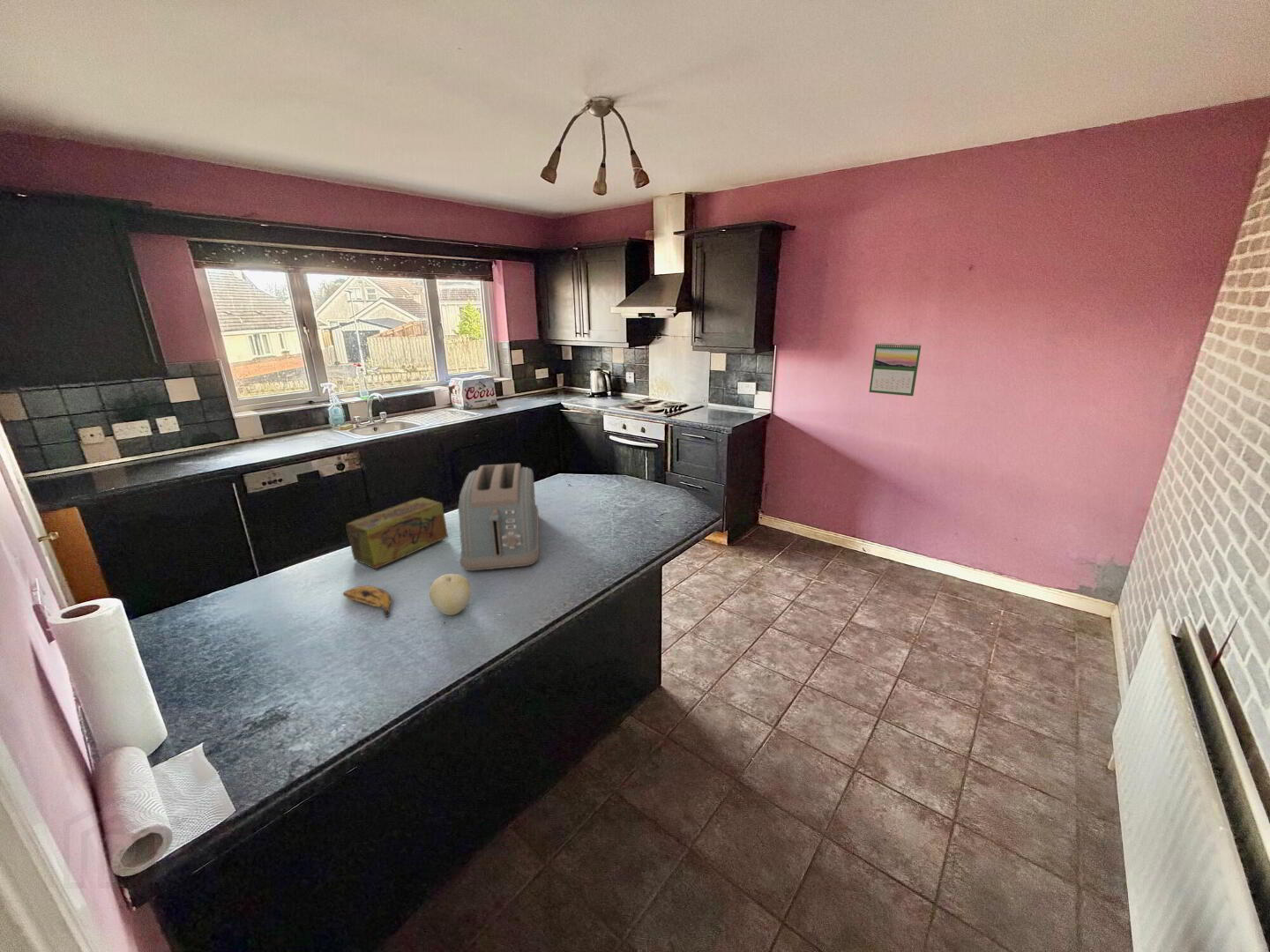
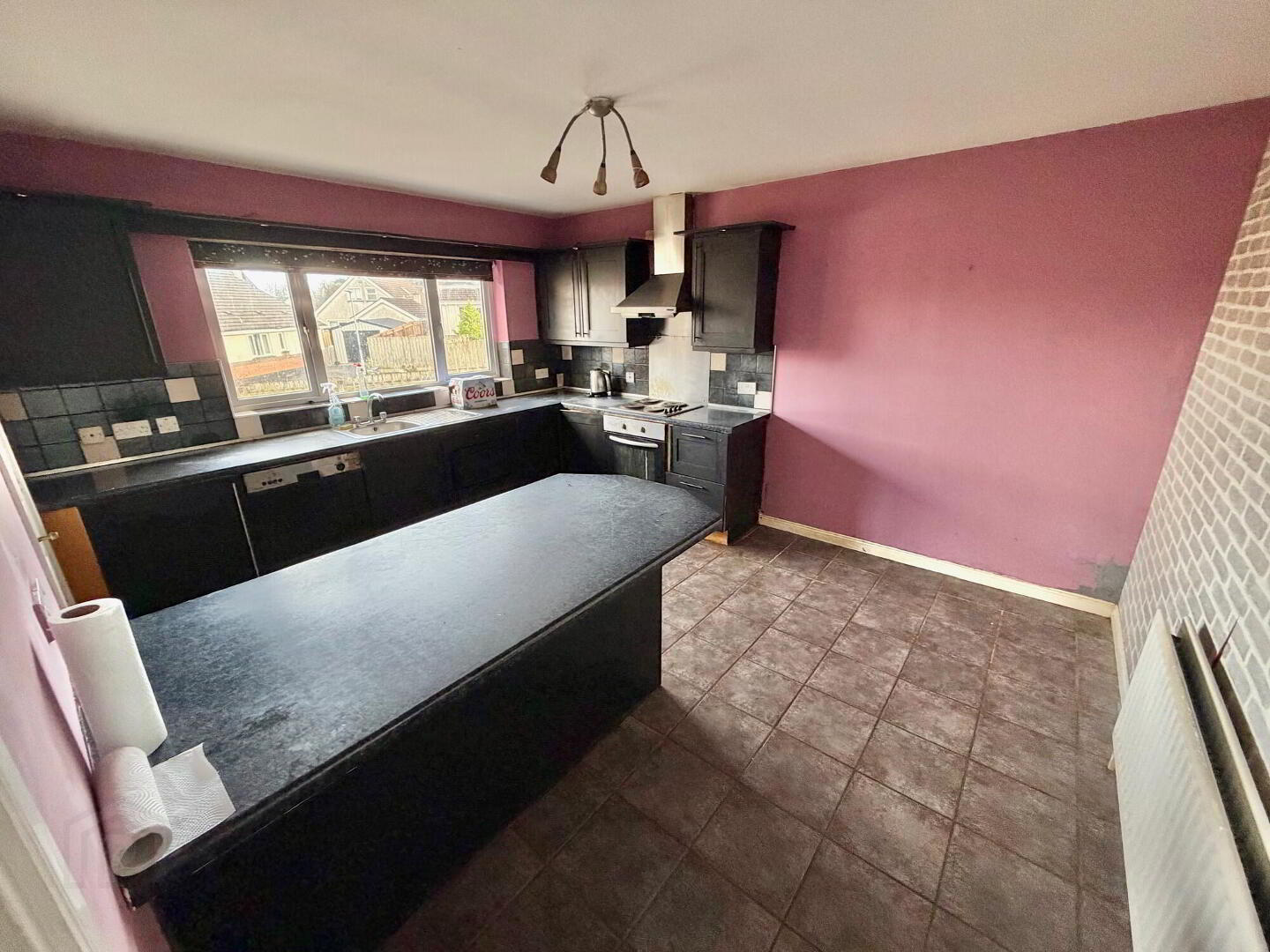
- banana [342,585,392,618]
- cereal box [345,496,449,569]
- calendar [869,342,922,397]
- toaster [457,463,540,572]
- fruit [429,573,472,616]
